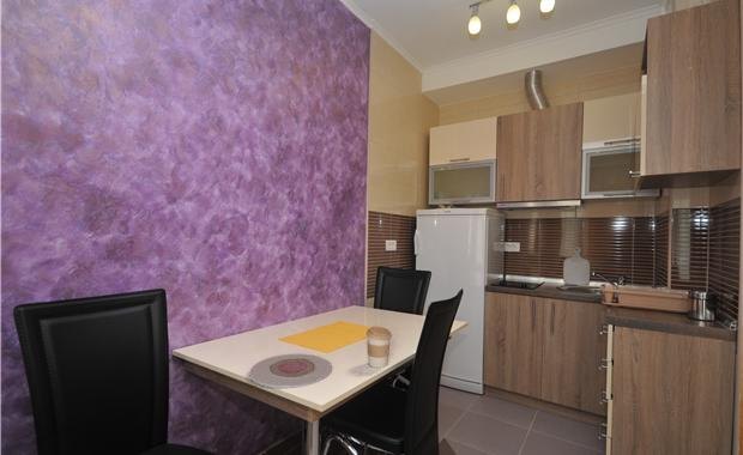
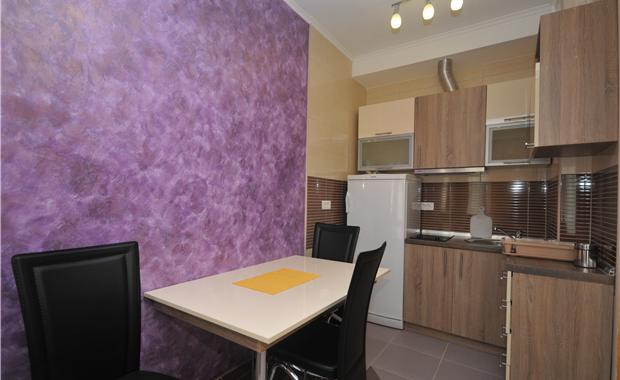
- plate [248,353,333,389]
- coffee cup [366,324,393,369]
